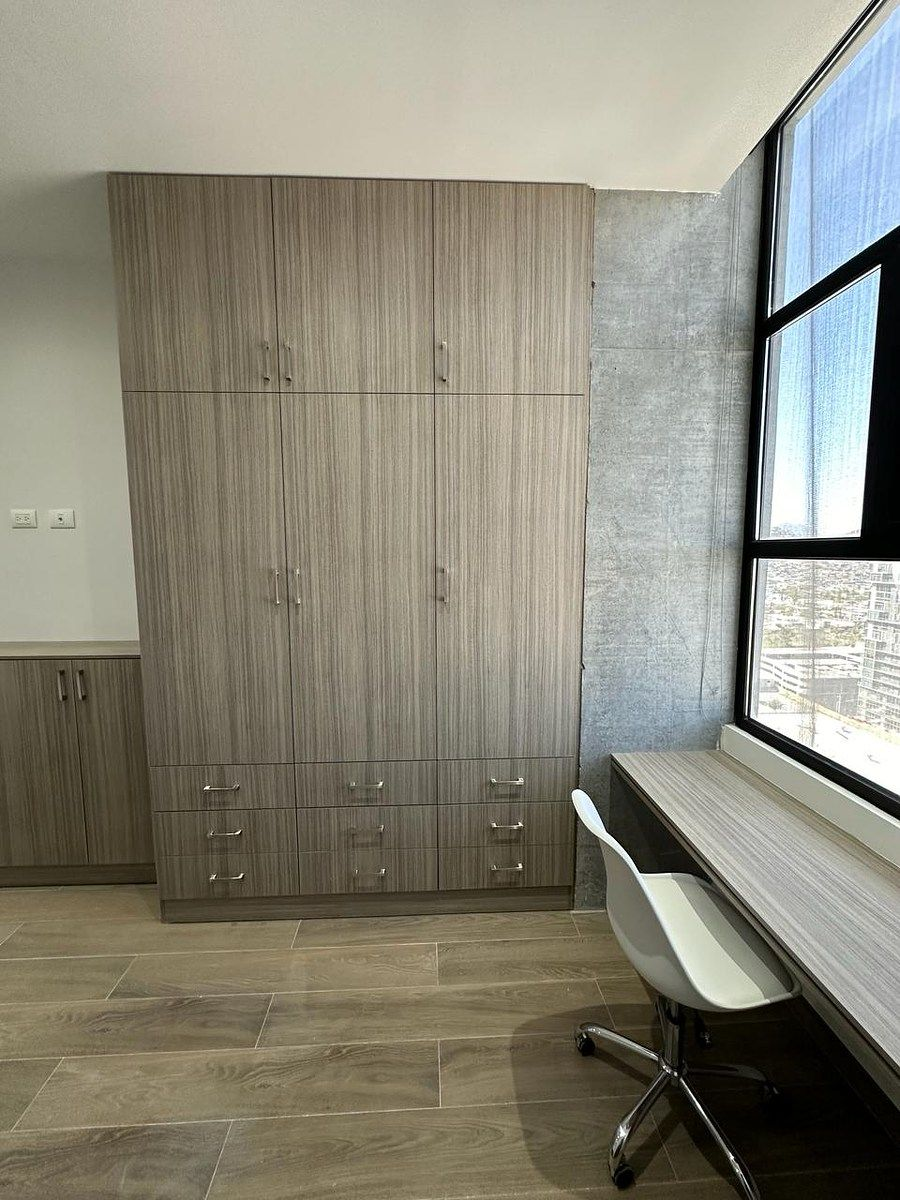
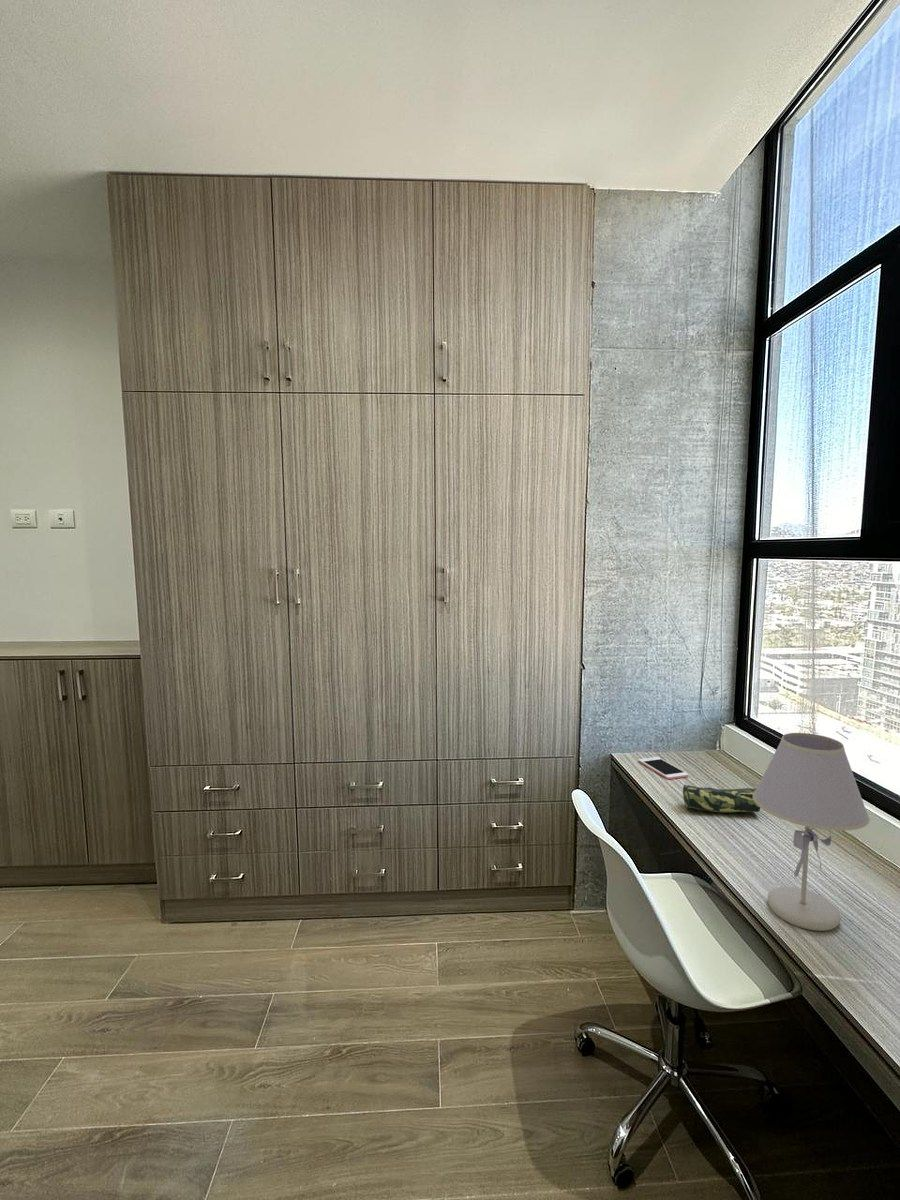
+ cell phone [637,756,689,780]
+ pencil case [682,784,761,814]
+ table lamp [753,732,871,932]
